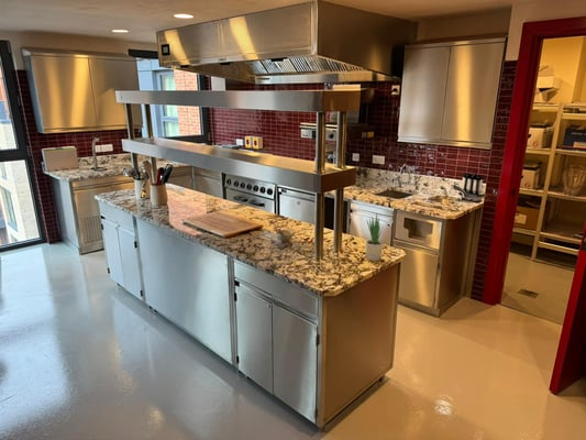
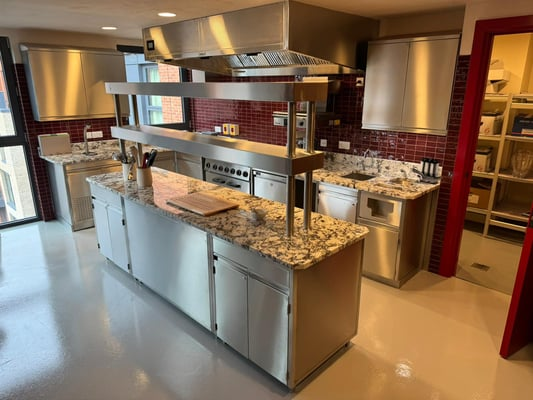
- potted plant [364,212,385,262]
